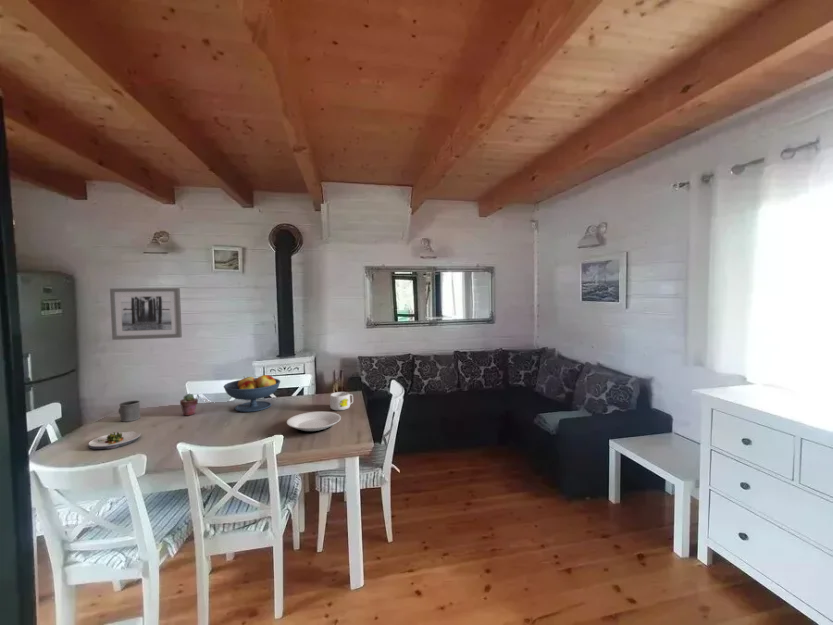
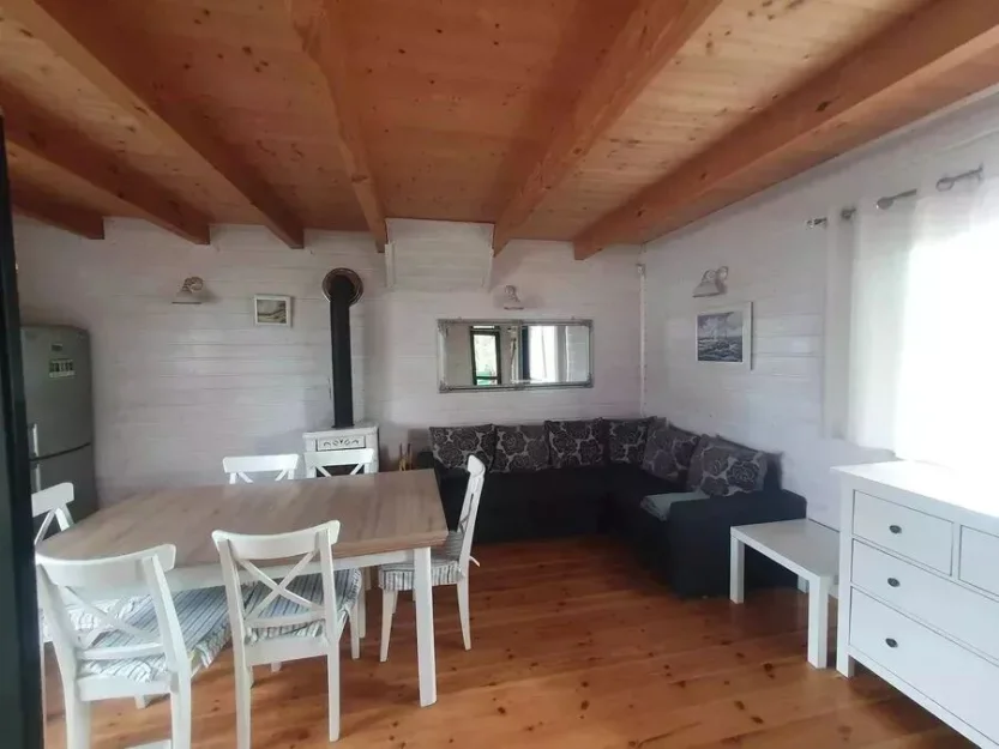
- wall art [109,287,183,341]
- potted succulent [179,393,199,417]
- fruit bowl [223,374,281,413]
- plate [286,411,342,434]
- salad plate [87,431,141,450]
- mug [118,400,141,423]
- mug [329,391,354,411]
